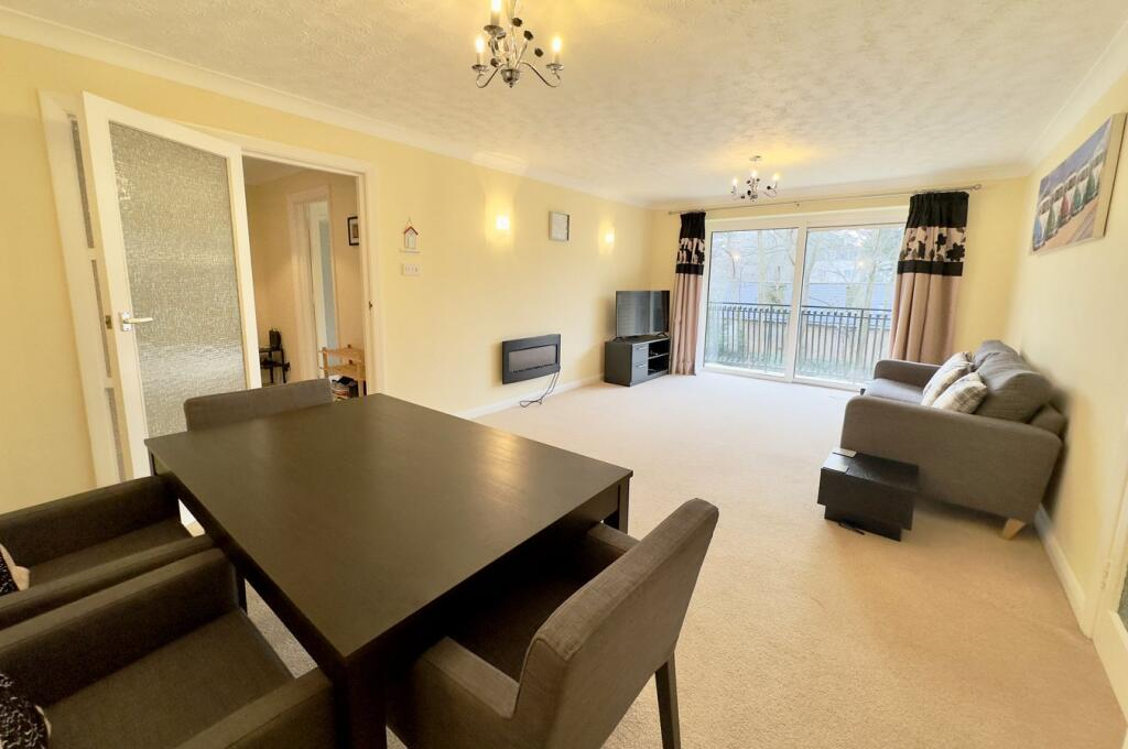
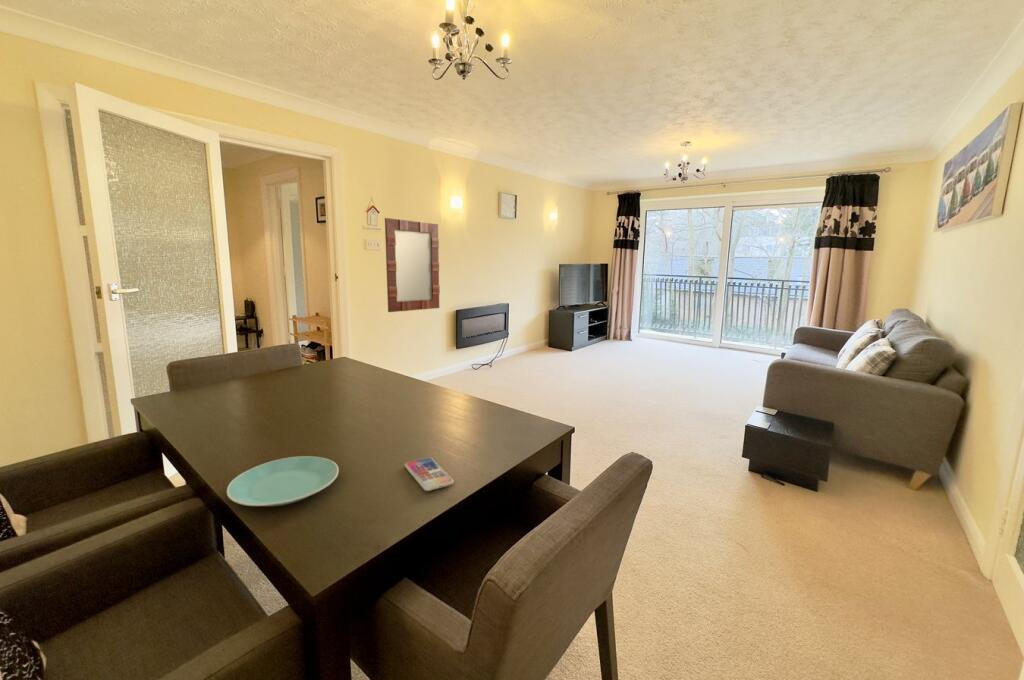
+ smartphone [404,457,455,492]
+ plate [226,455,340,507]
+ home mirror [384,217,441,313]
